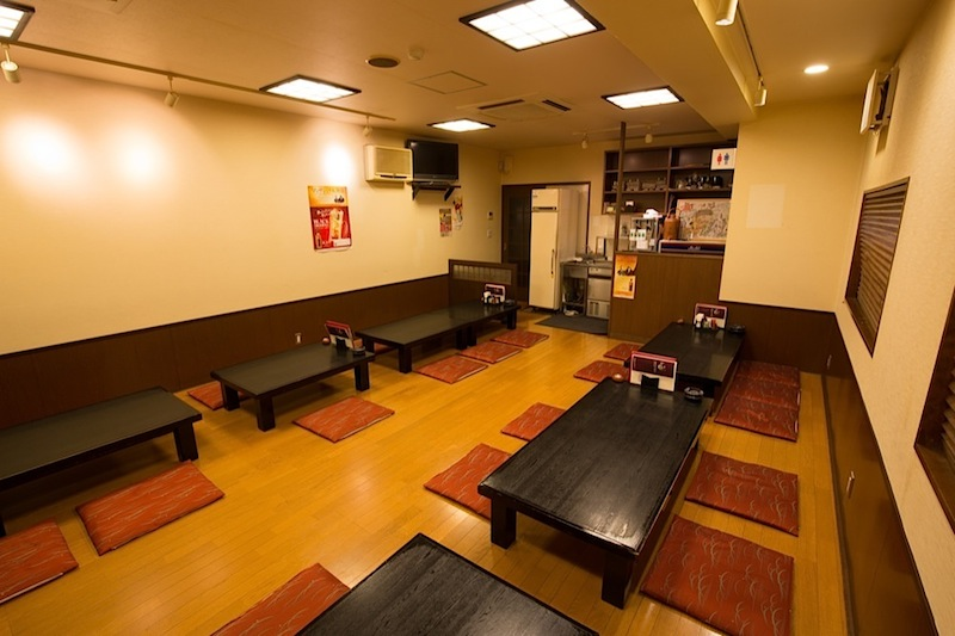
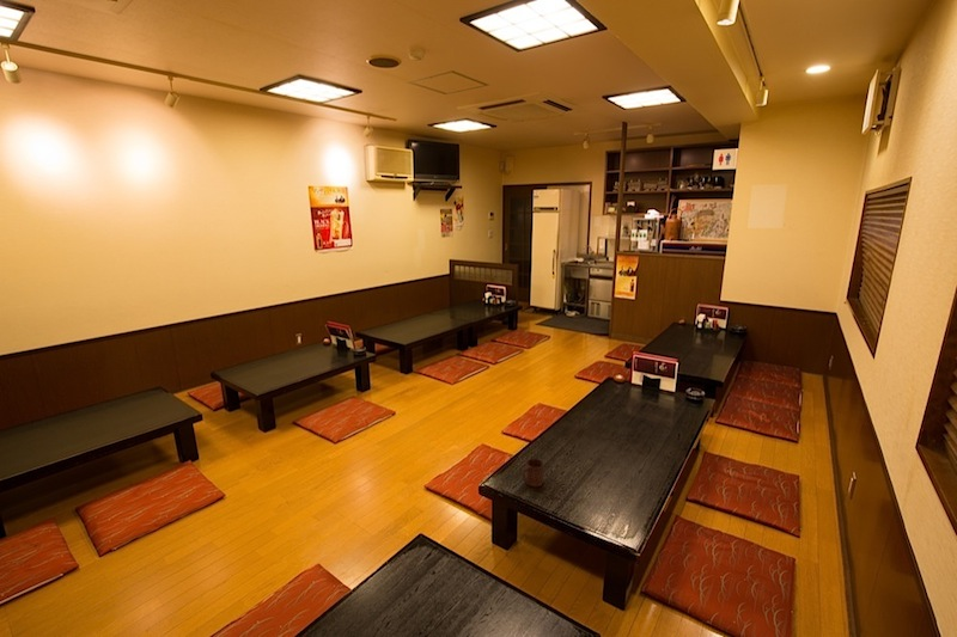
+ cup [520,458,544,488]
